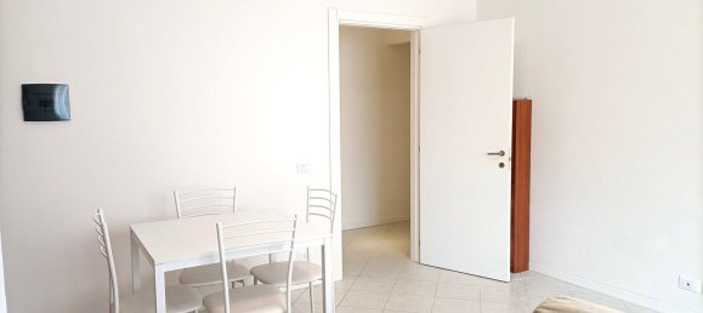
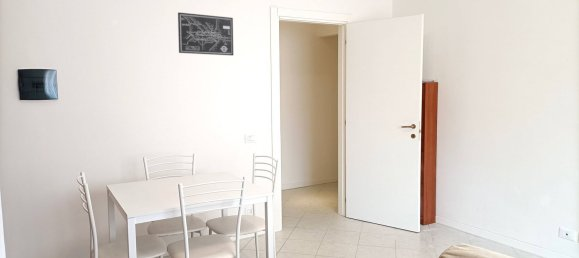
+ wall art [177,11,234,57]
